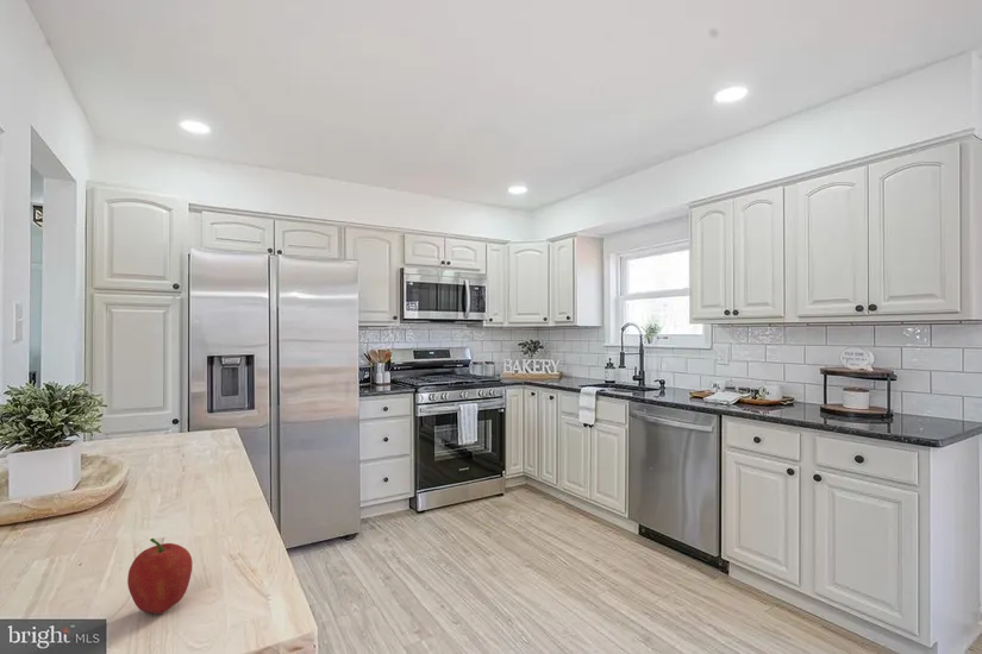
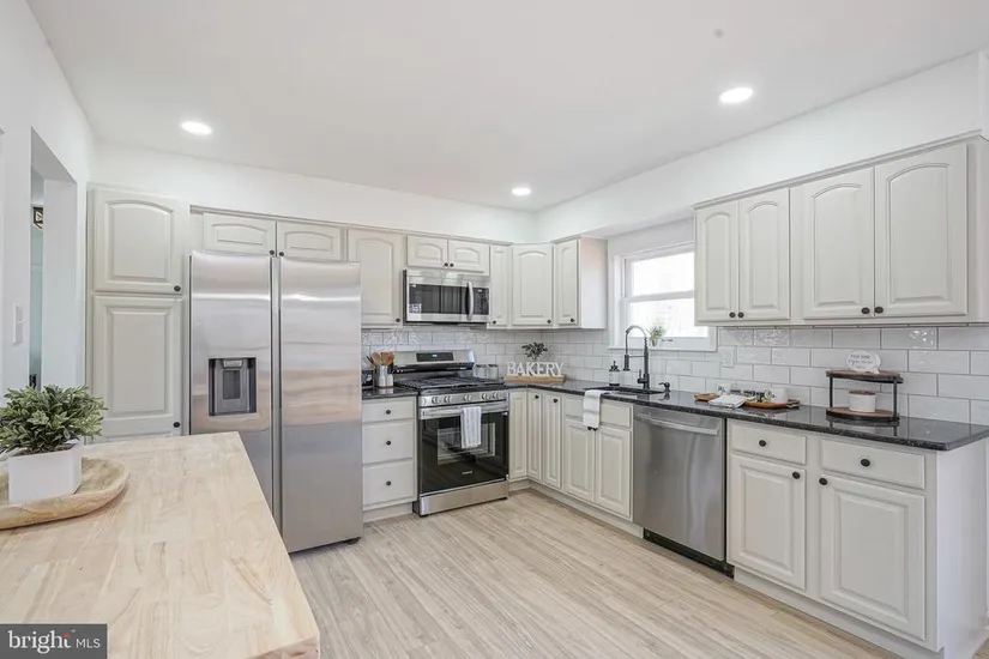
- fruit [126,537,194,615]
